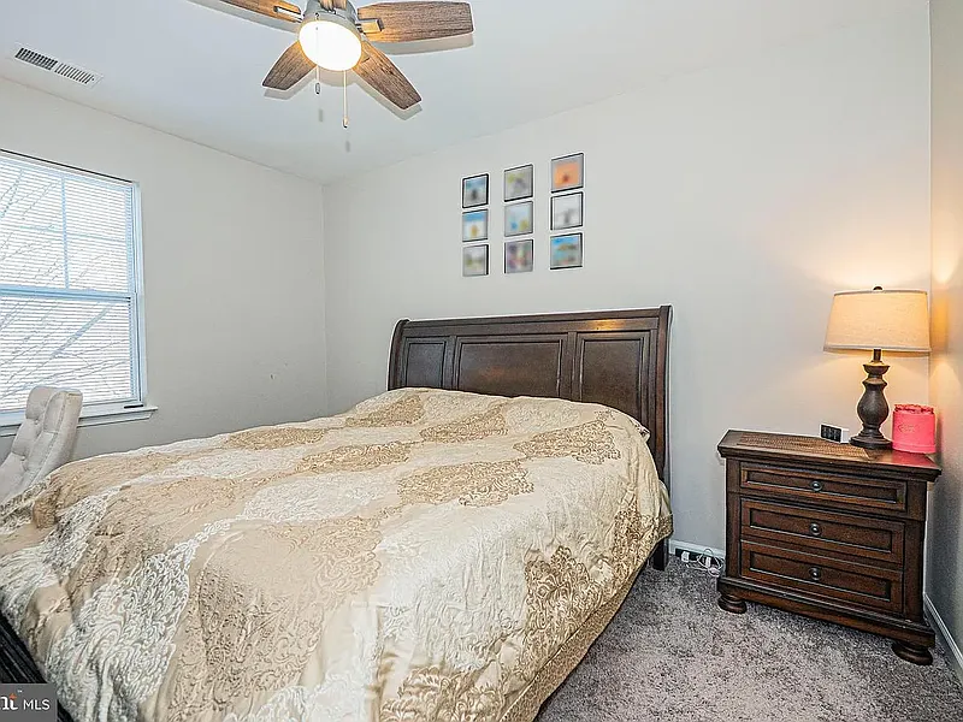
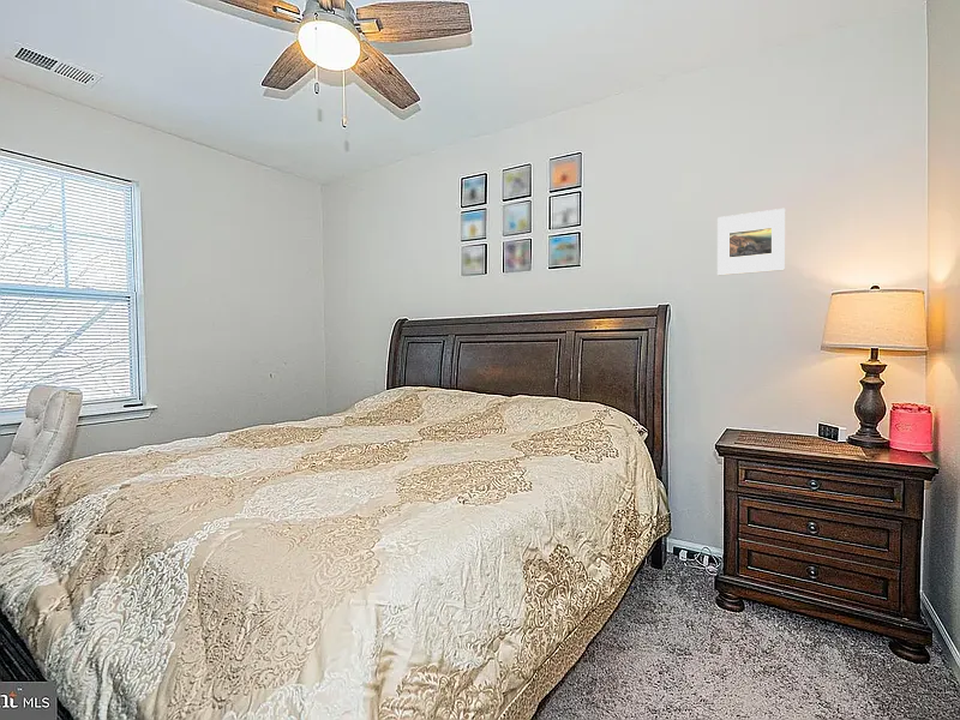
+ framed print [716,208,786,276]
